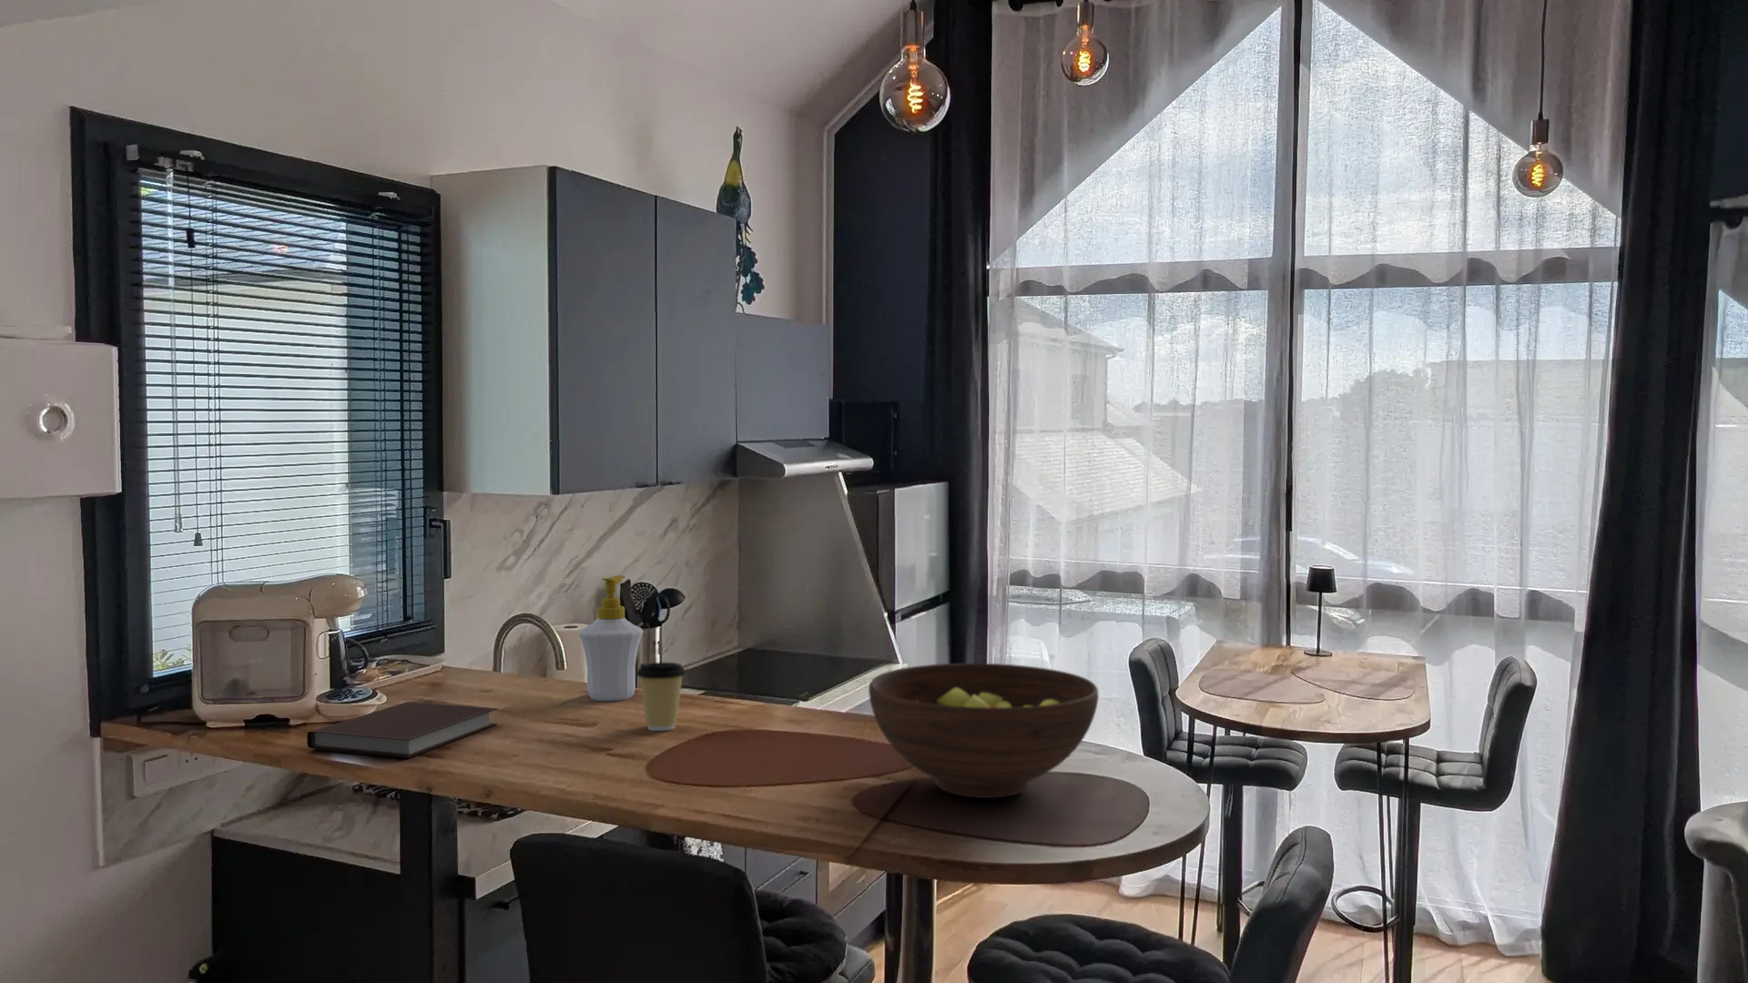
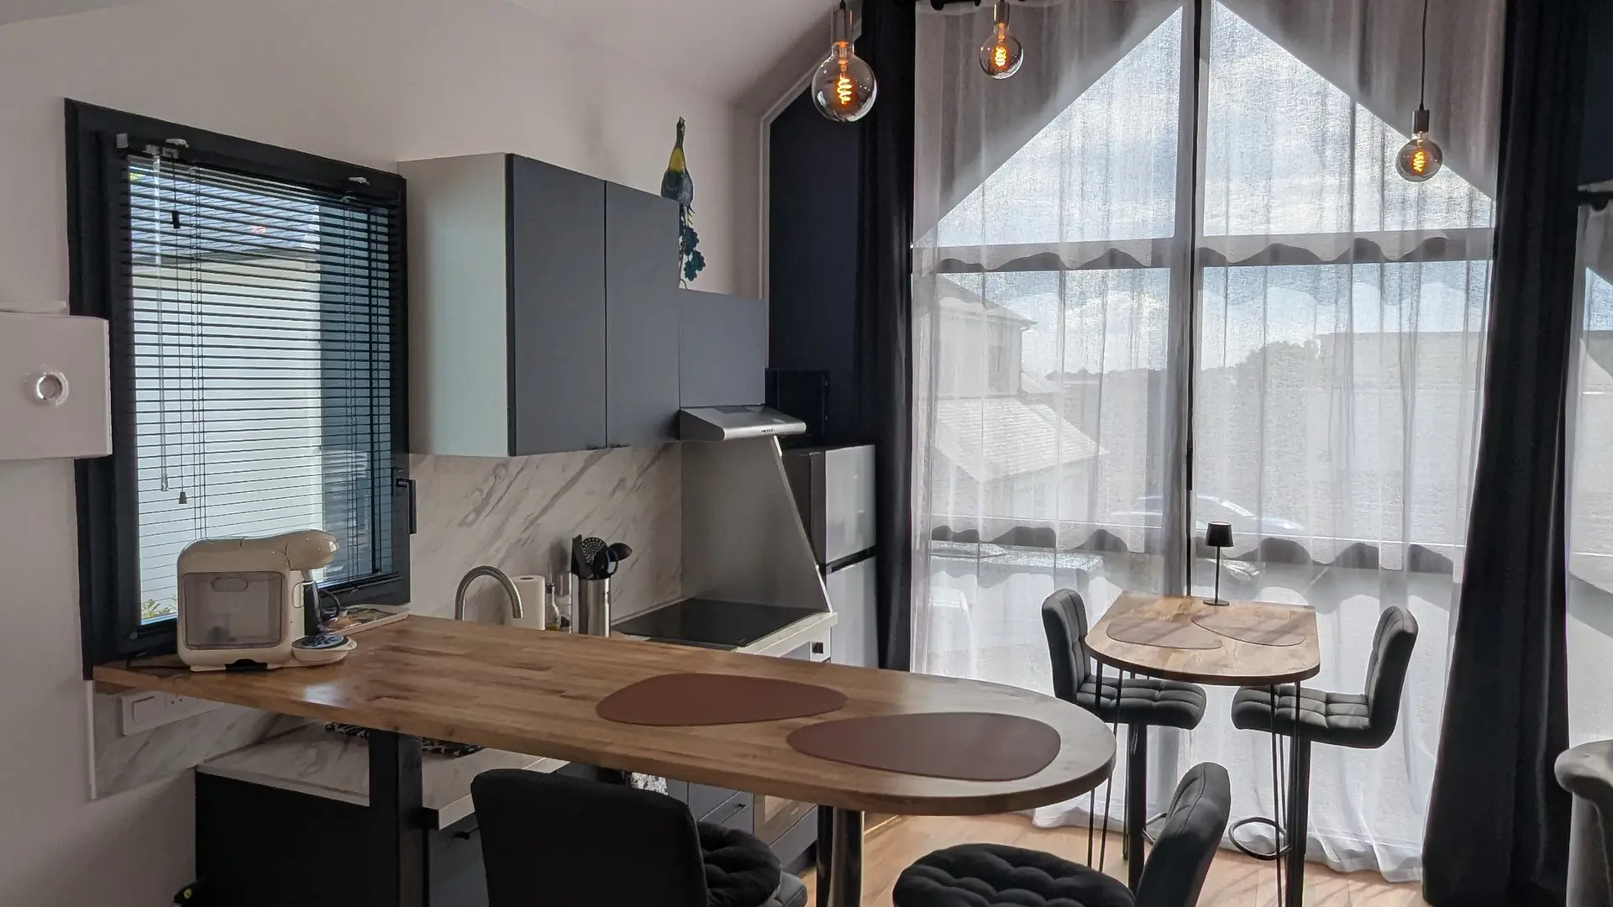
- notebook [306,701,499,759]
- soap bottle [579,575,643,702]
- coffee cup [635,661,688,732]
- fruit bowl [868,663,1100,799]
